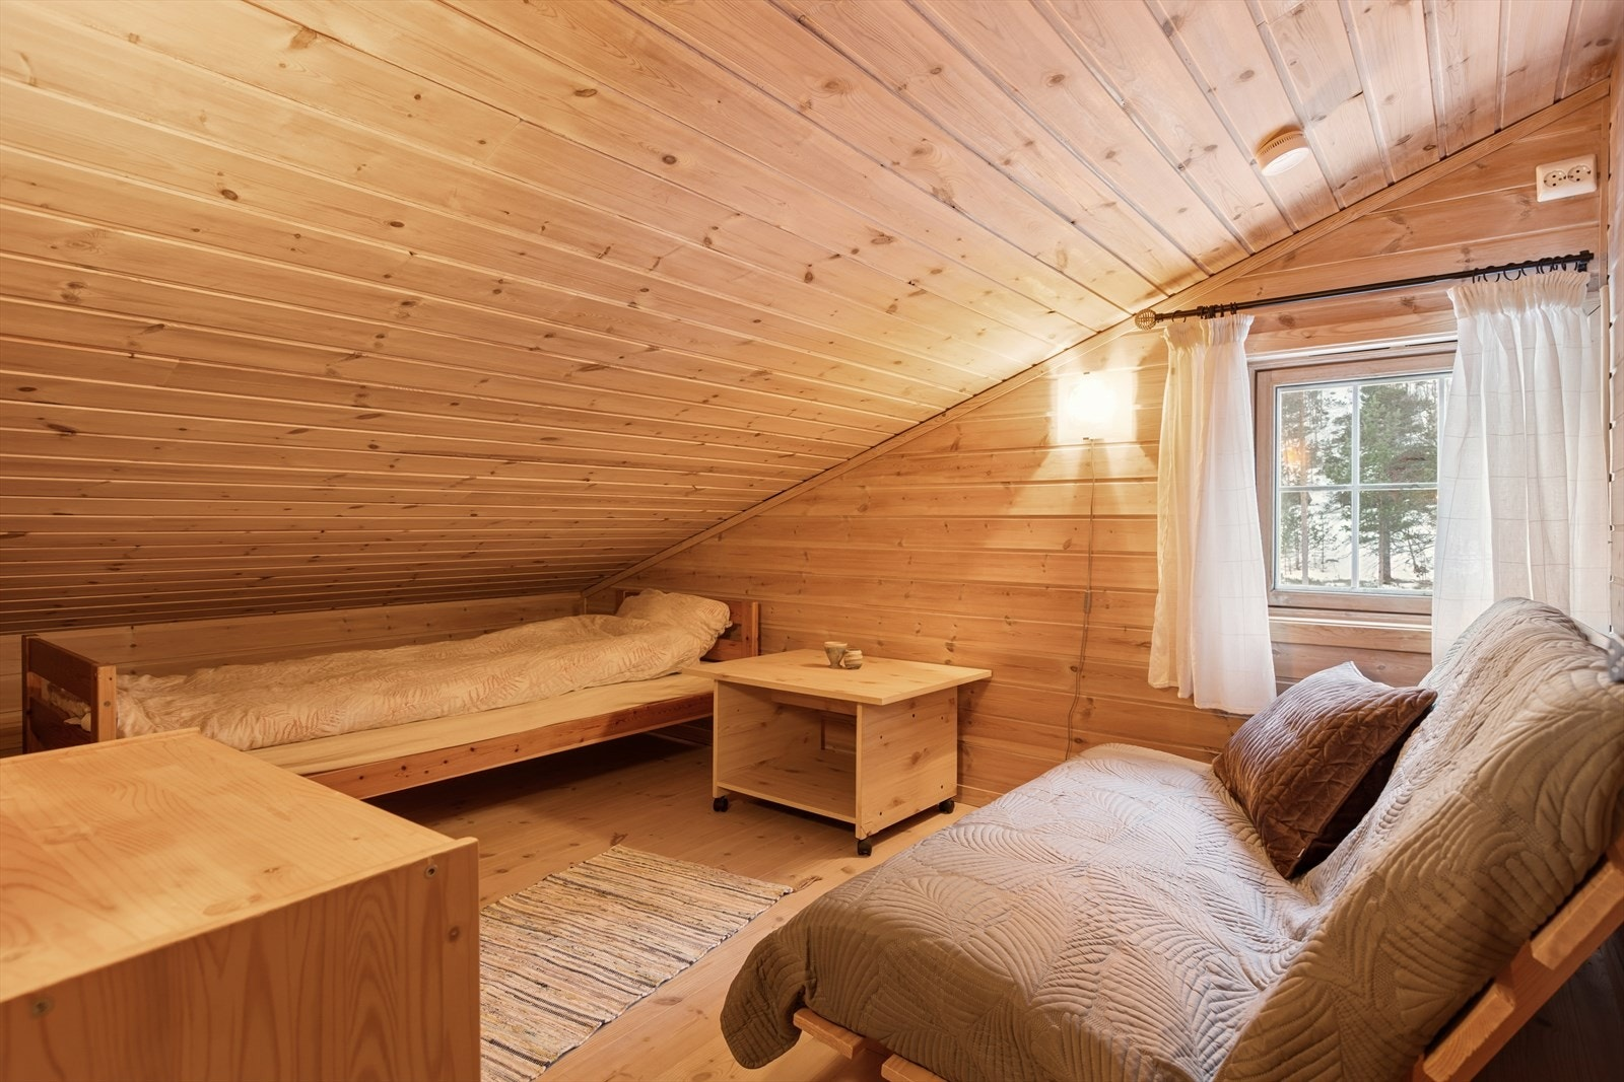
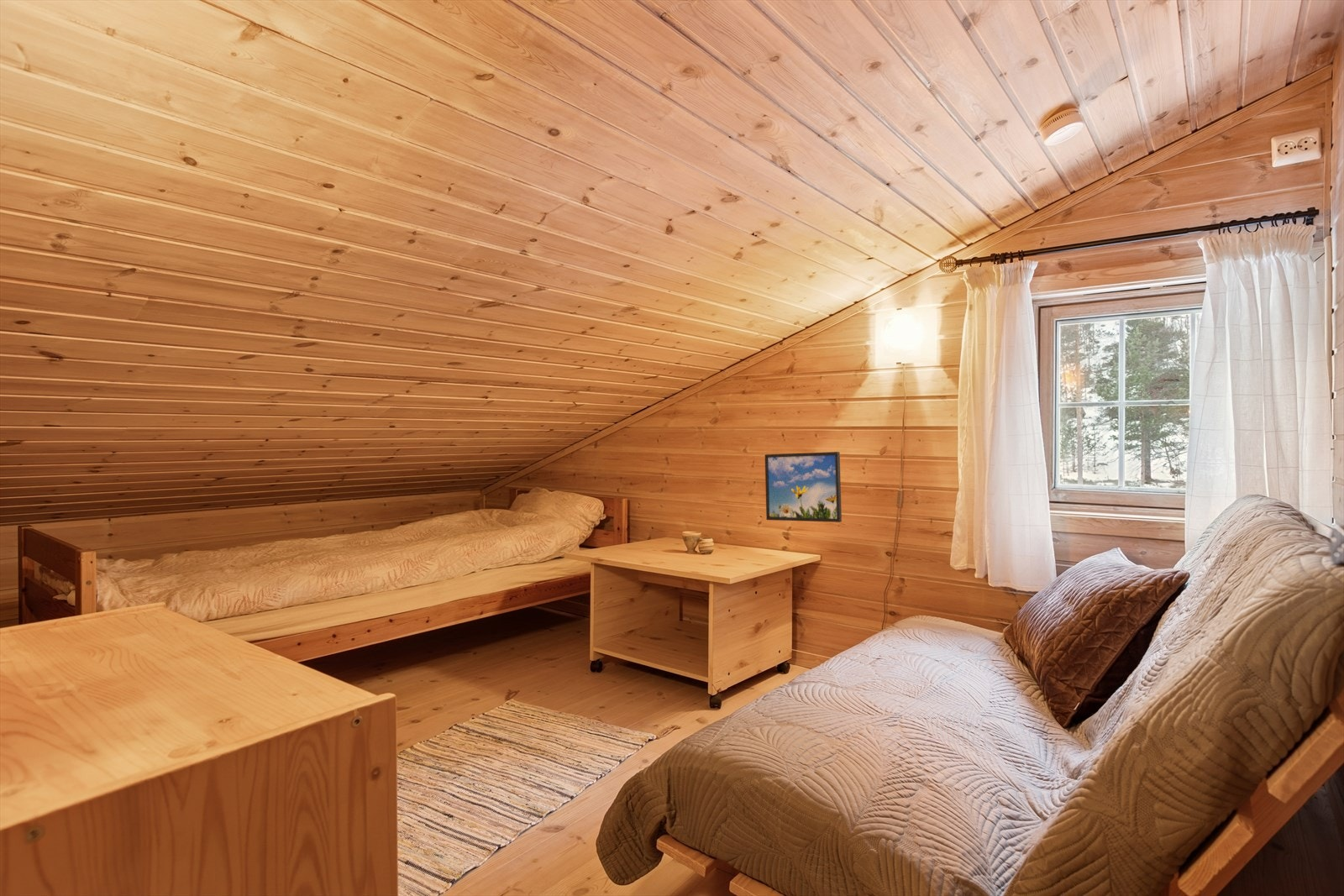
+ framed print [764,451,843,523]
